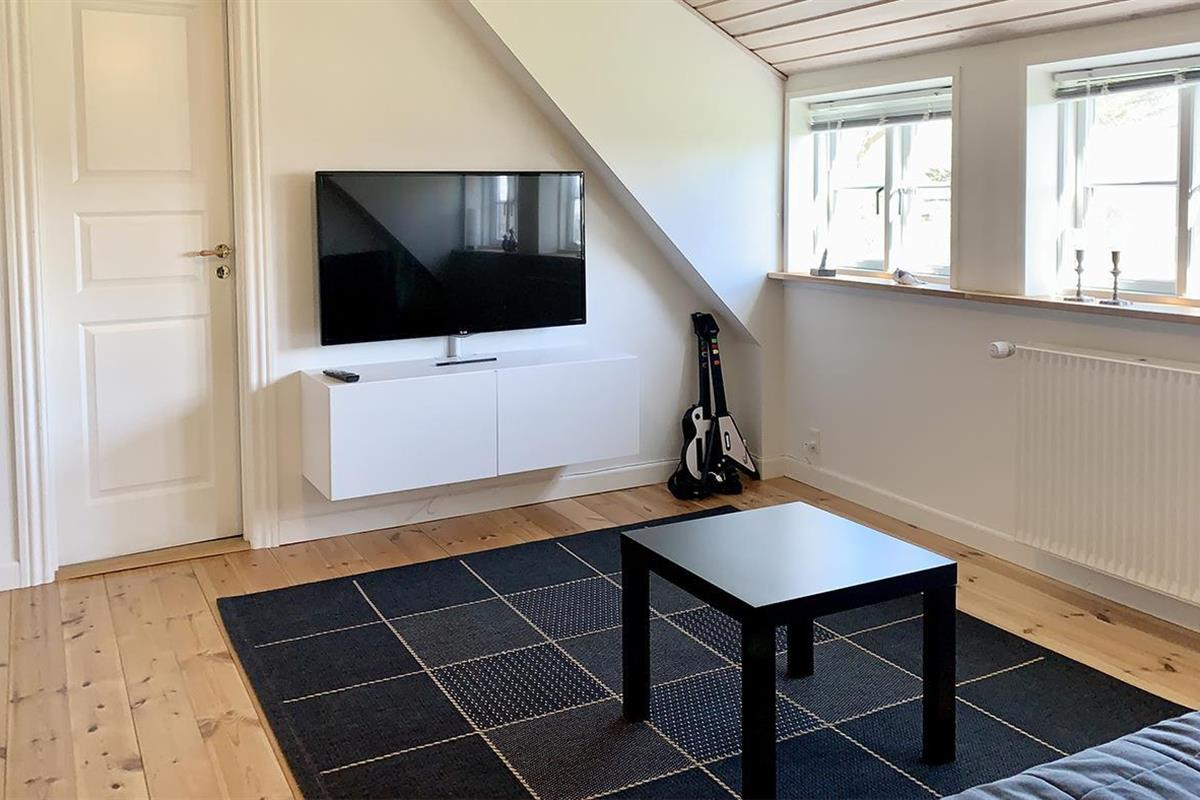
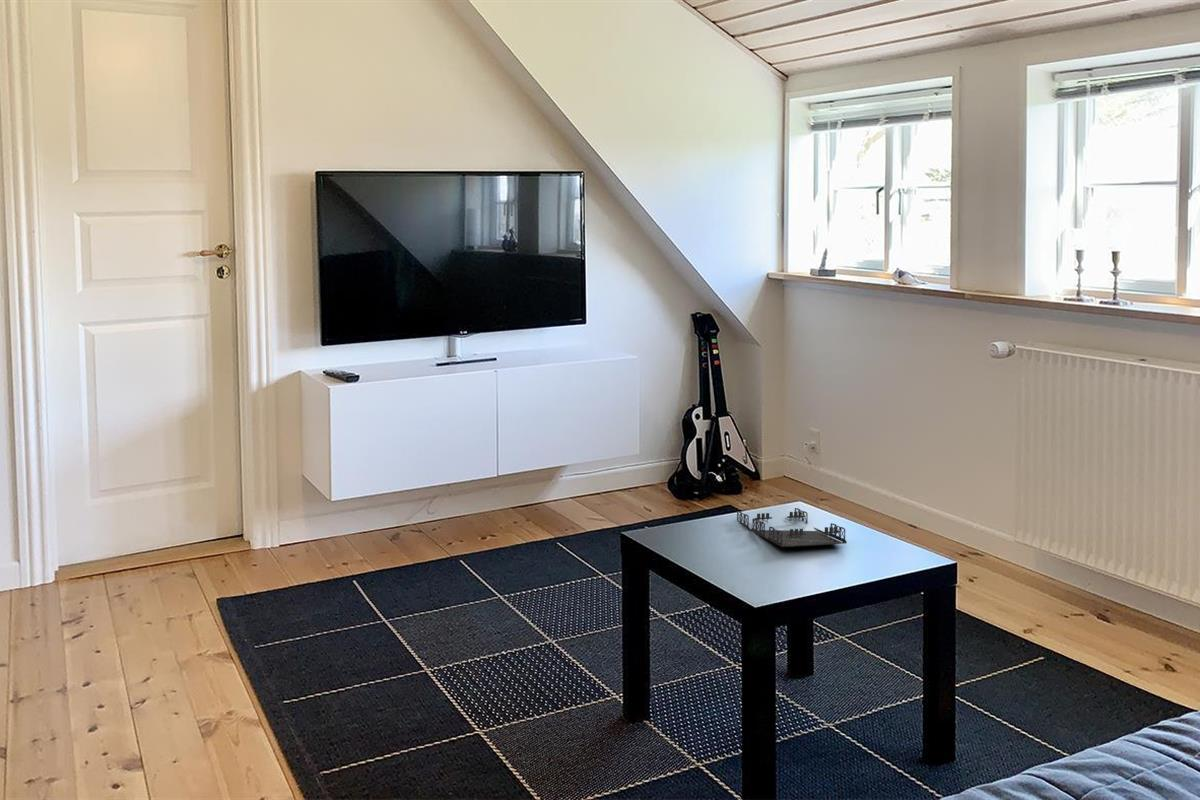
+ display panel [736,507,848,548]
